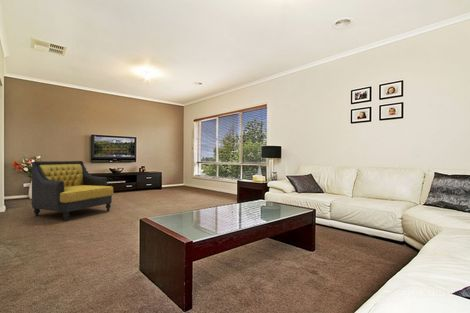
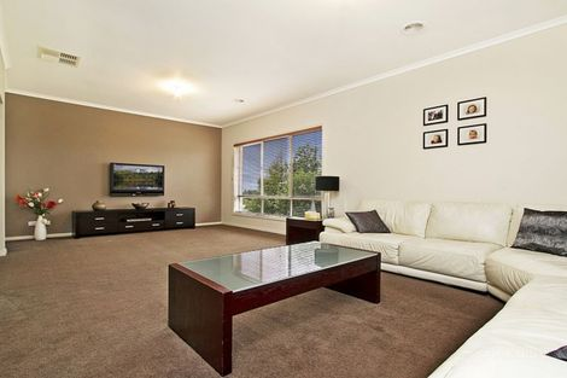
- armchair [31,160,114,222]
